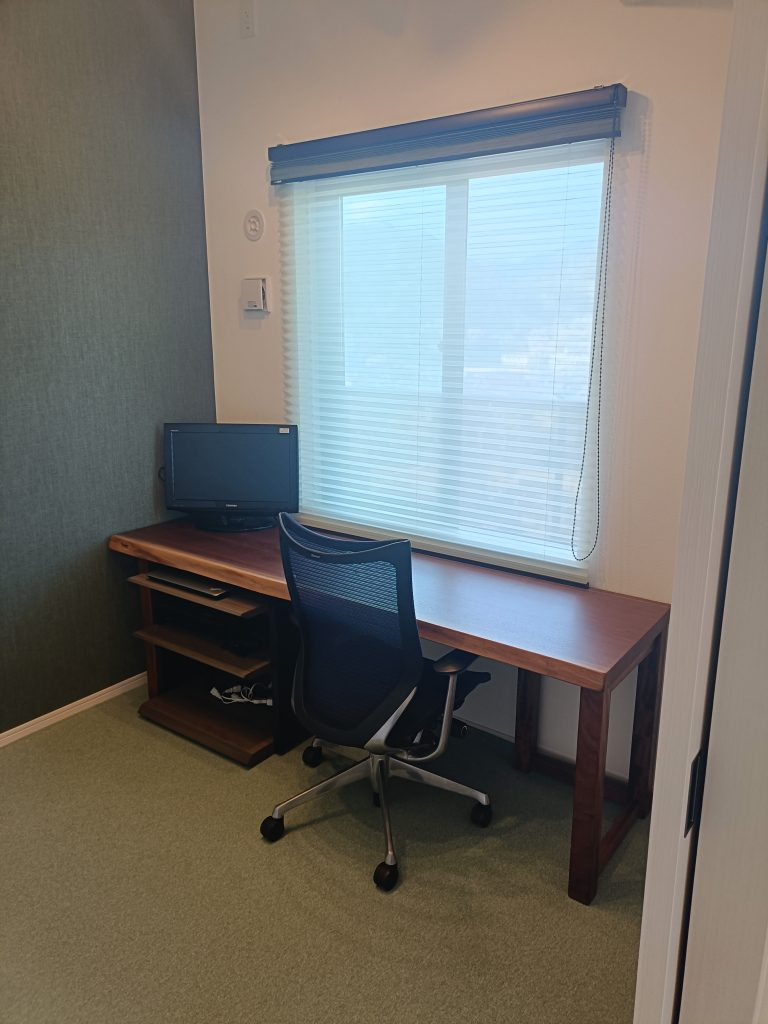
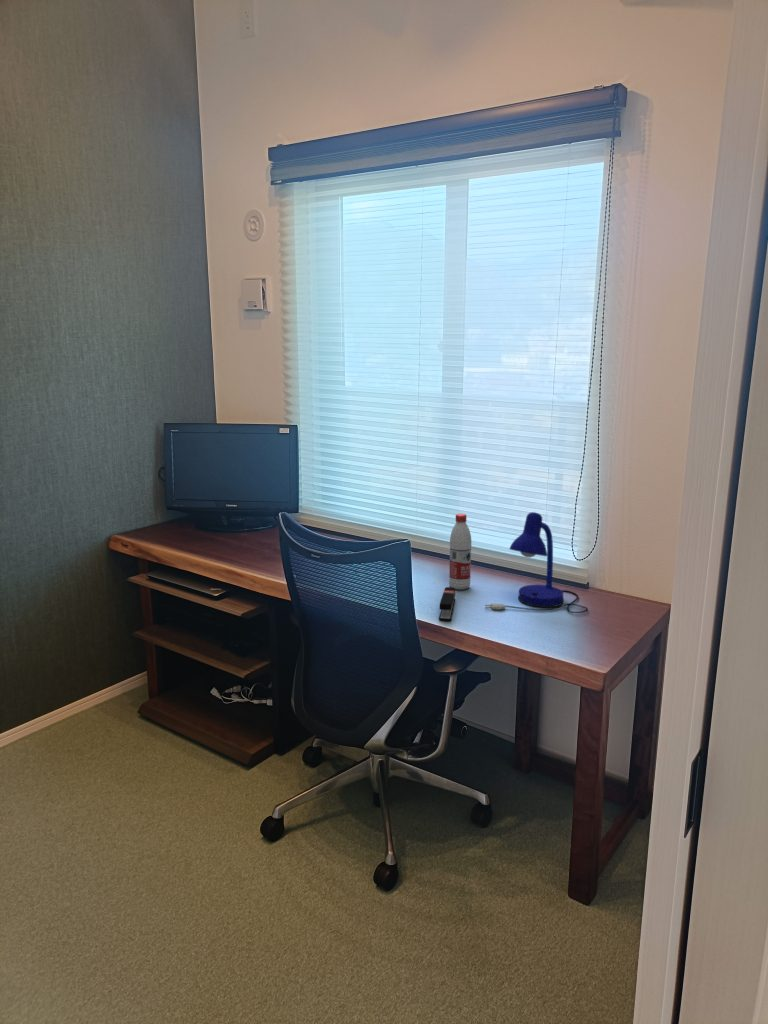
+ stapler [438,586,456,622]
+ desk lamp [484,511,589,614]
+ water bottle [448,513,472,591]
